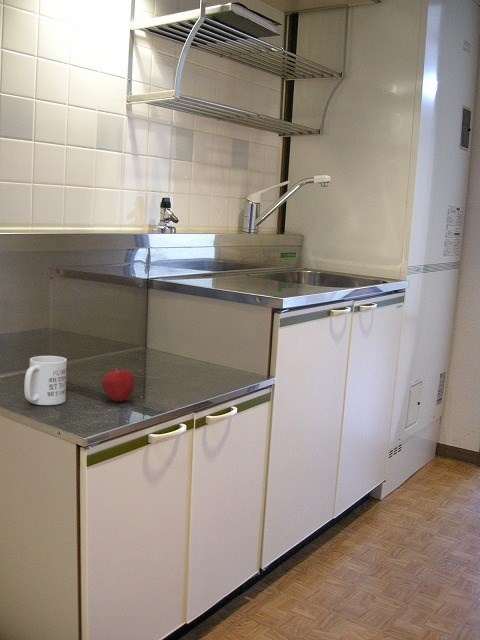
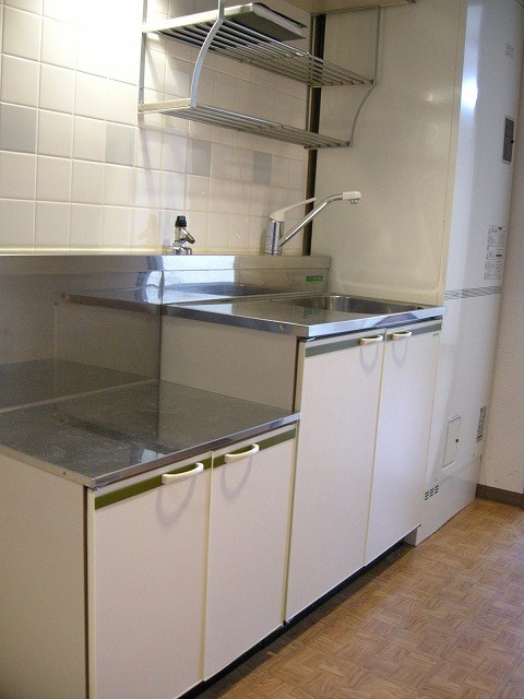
- apple [101,367,135,403]
- mug [23,355,68,406]
